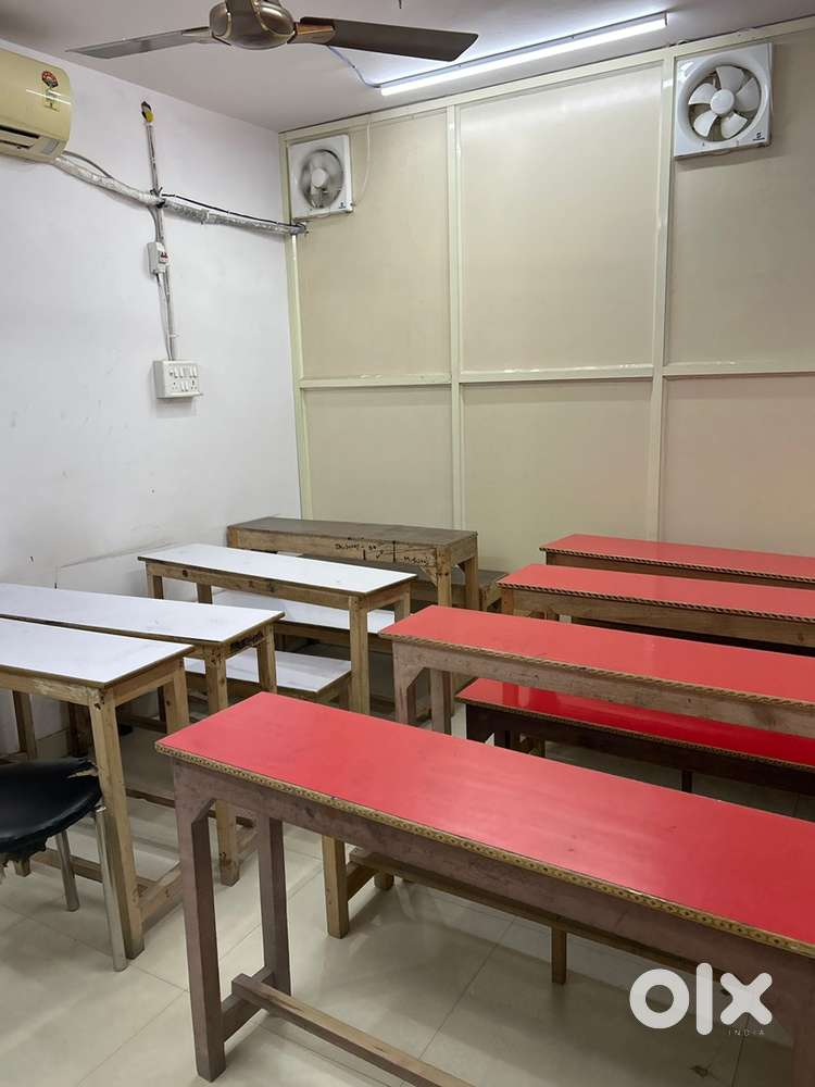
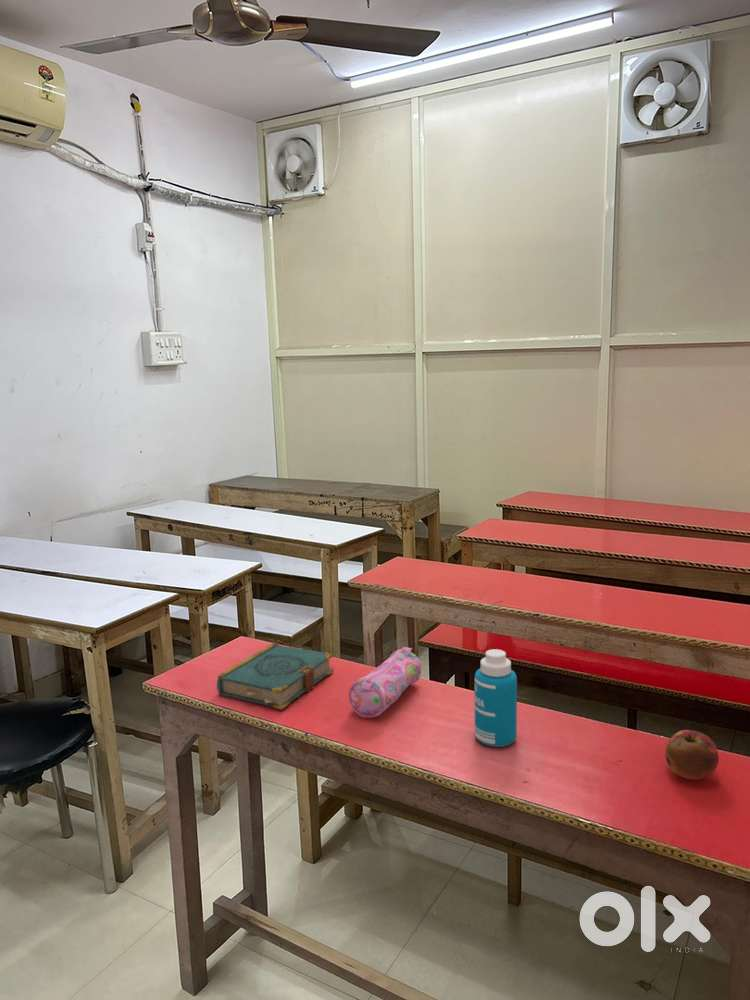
+ bottle [474,648,518,748]
+ pencil case [348,646,422,719]
+ book [216,641,335,711]
+ fruit [664,729,720,781]
